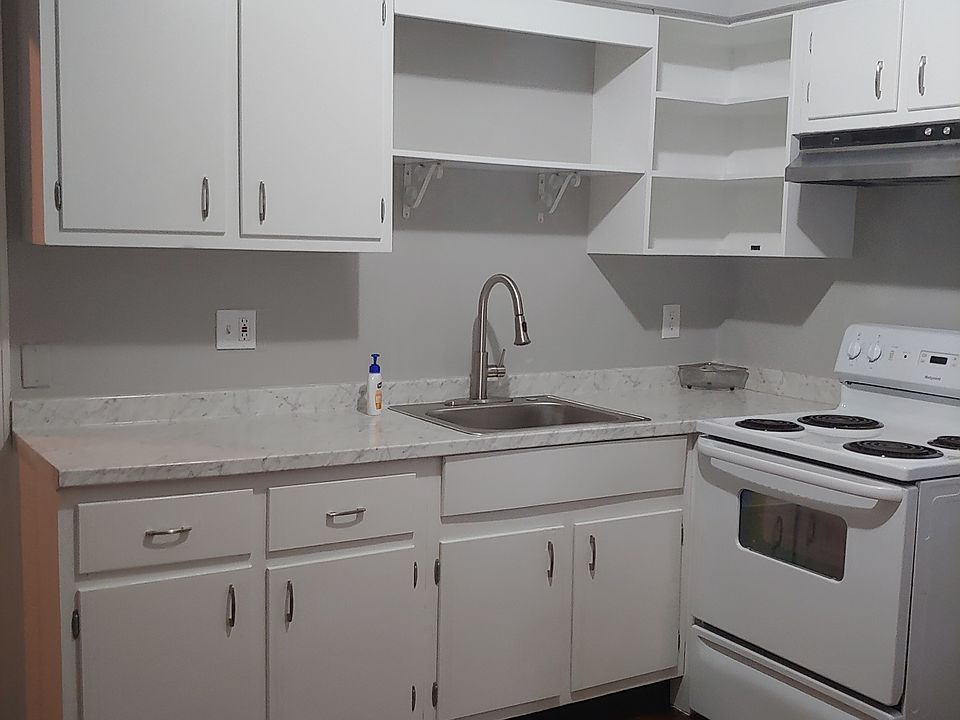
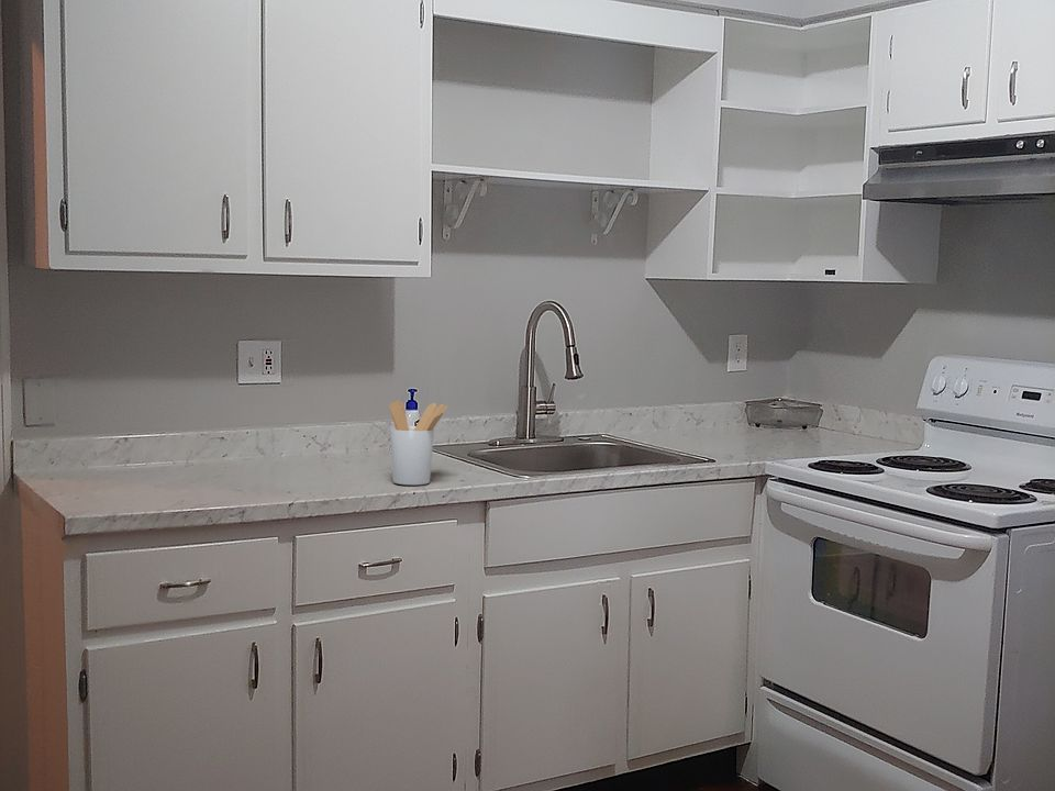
+ utensil holder [388,399,448,486]
